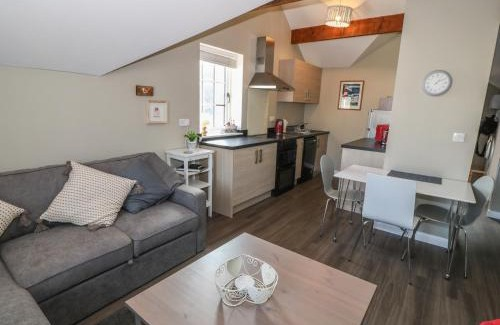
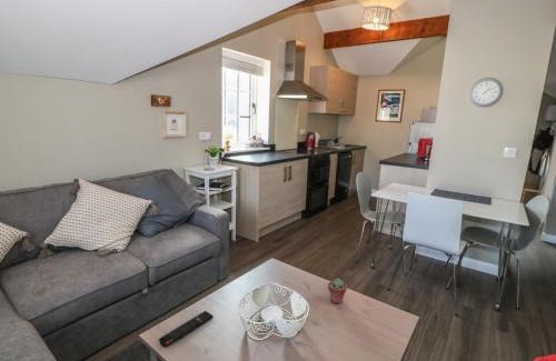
+ potted succulent [327,278,348,304]
+ remote control [158,310,215,349]
